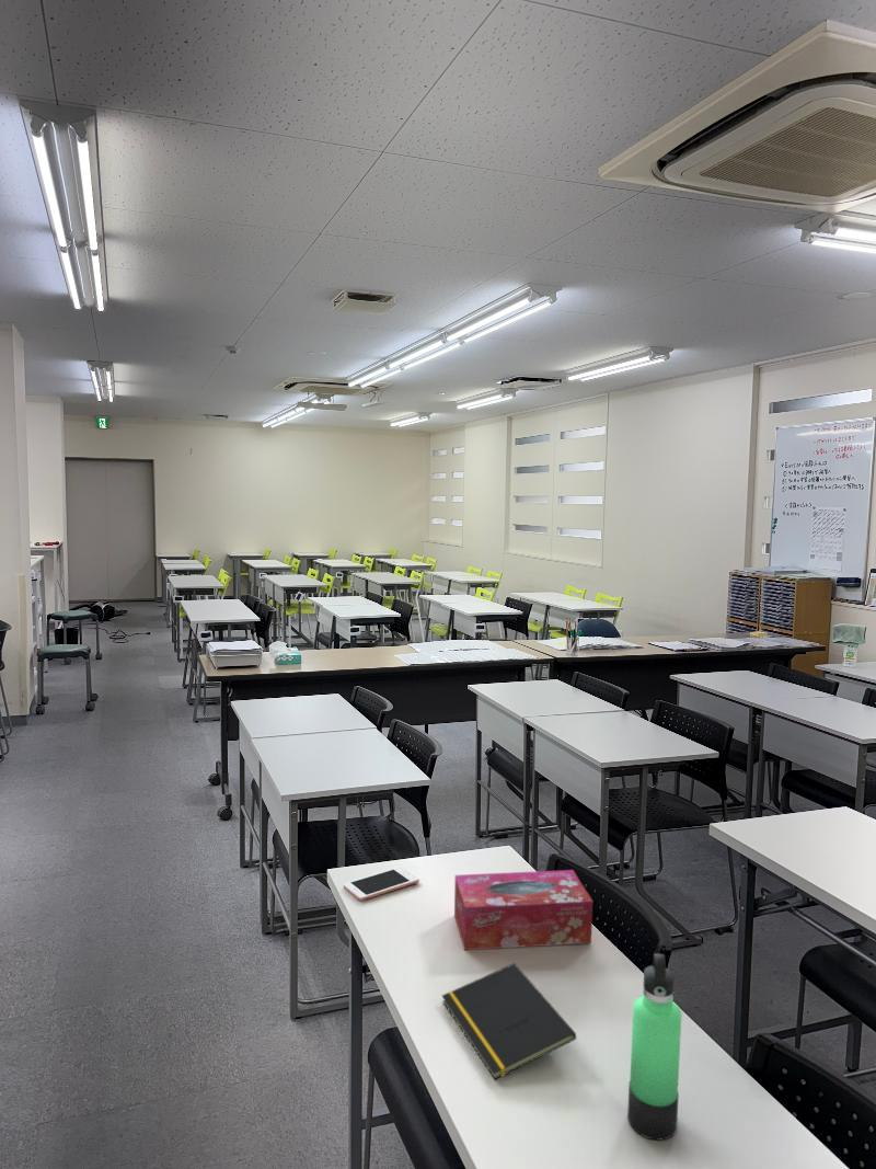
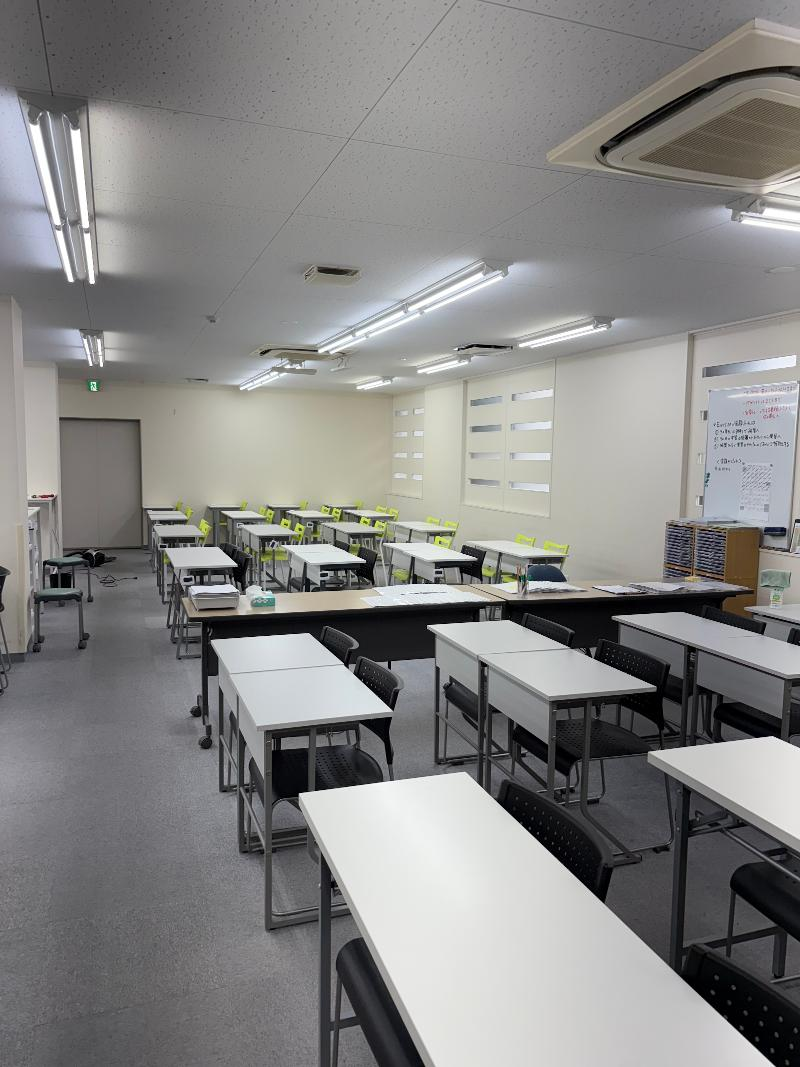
- thermos bottle [626,952,682,1142]
- tissue box [453,869,593,951]
- notepad [441,962,577,1080]
- cell phone [343,866,420,902]
